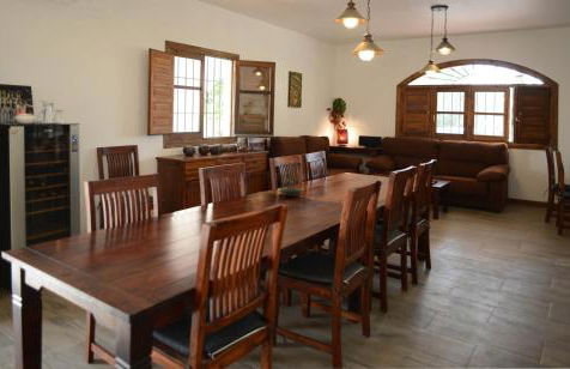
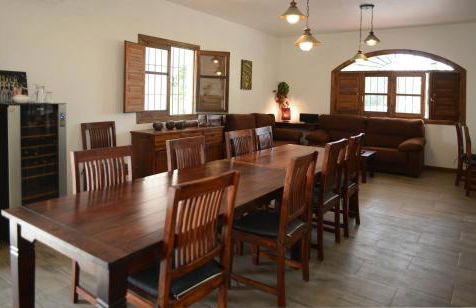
- terrarium [279,169,304,196]
